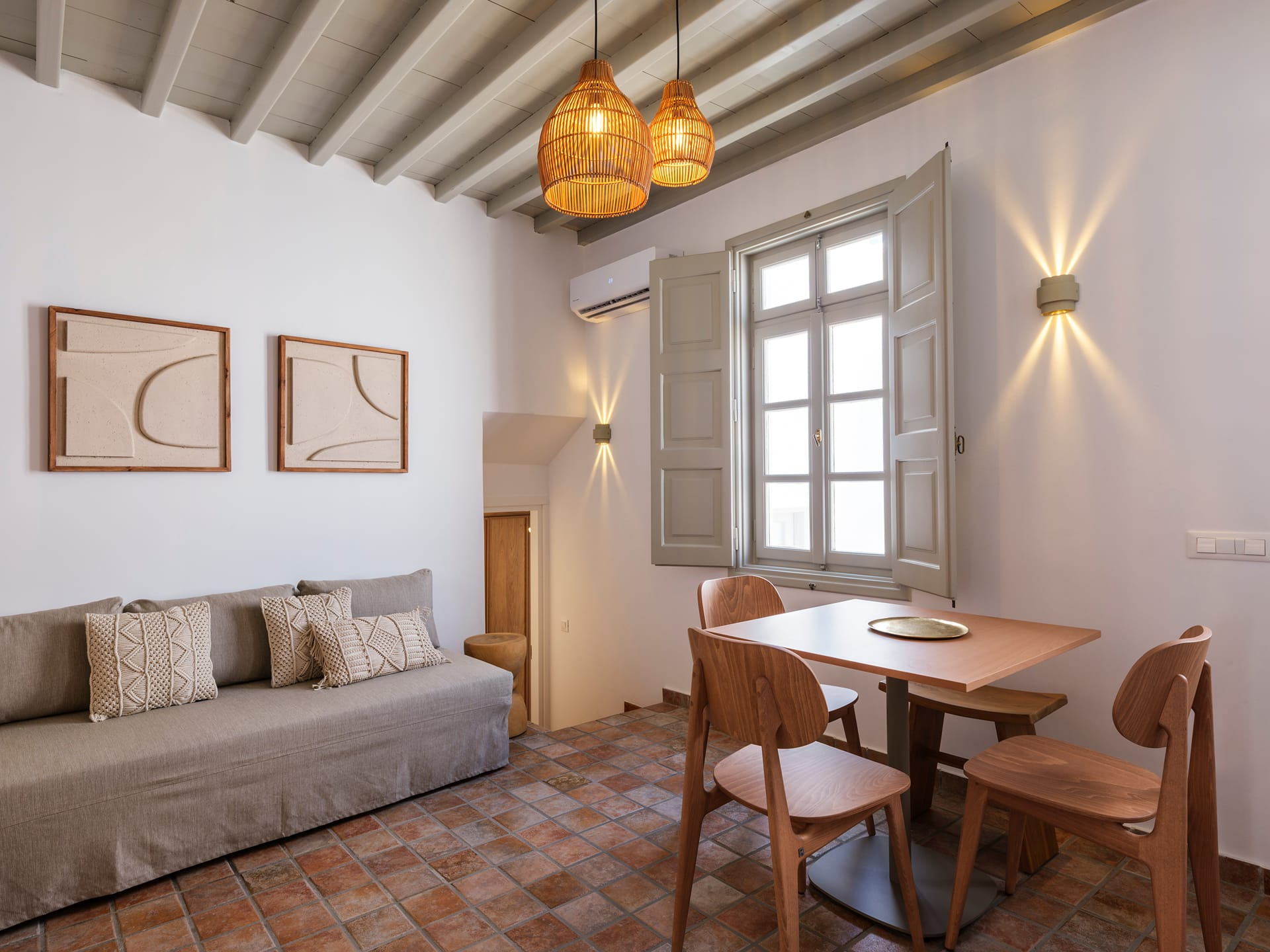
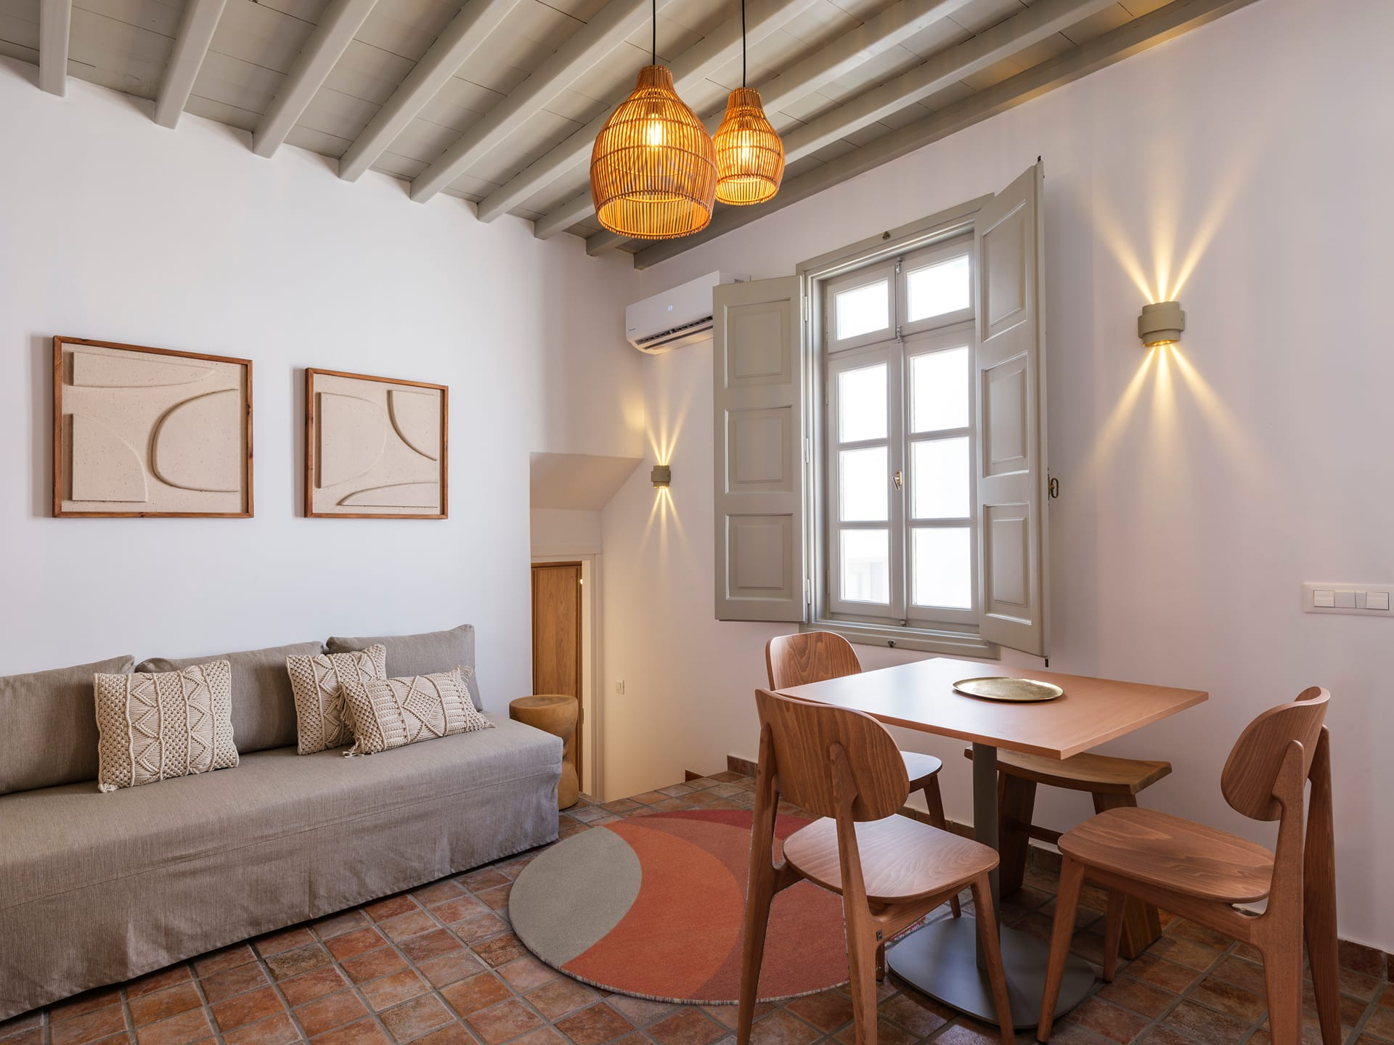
+ rug [507,808,928,1005]
